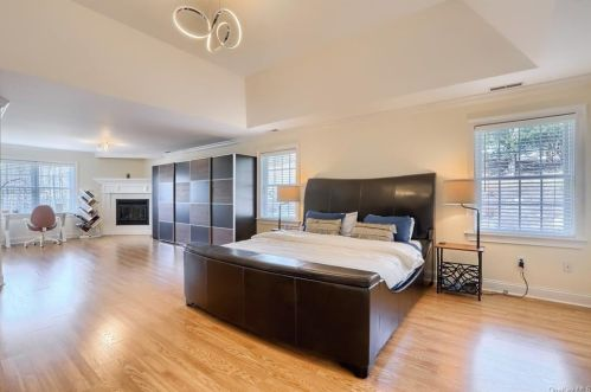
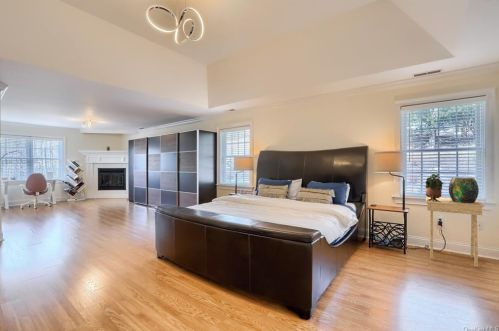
+ potted plant [425,173,444,202]
+ decorative urn [448,176,480,203]
+ side table [425,196,485,269]
